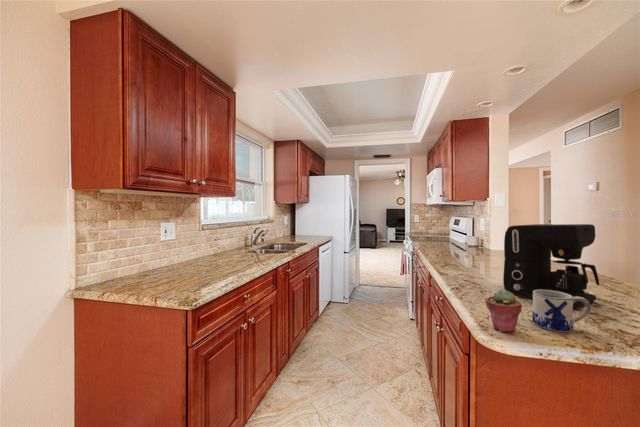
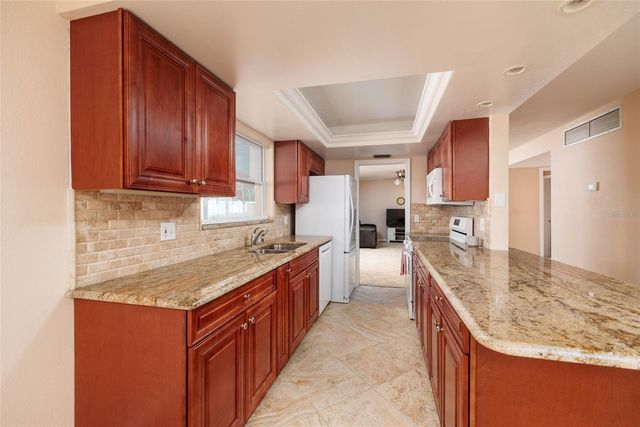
- coffee maker [502,223,600,310]
- mug [531,290,591,333]
- potted succulent [484,289,523,333]
